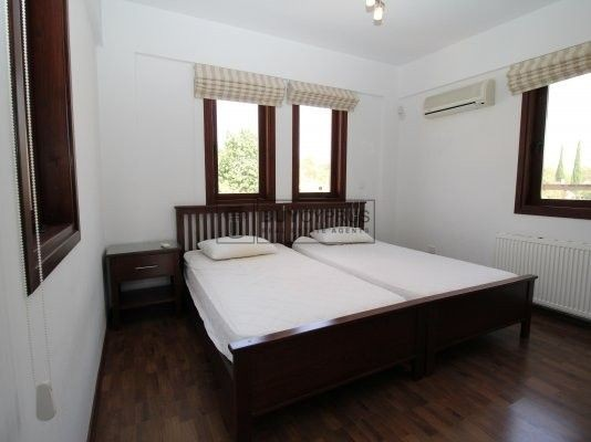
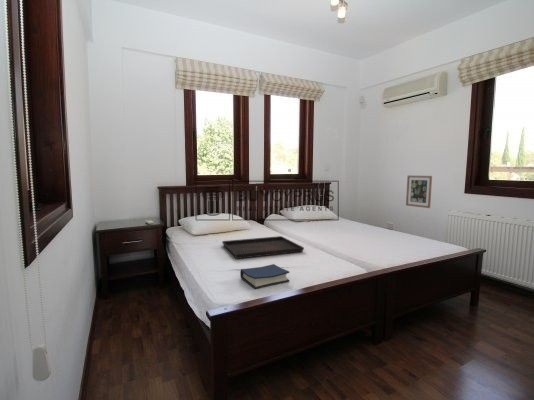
+ serving tray [221,235,305,260]
+ hardback book [239,263,290,290]
+ wall art [405,175,433,209]
